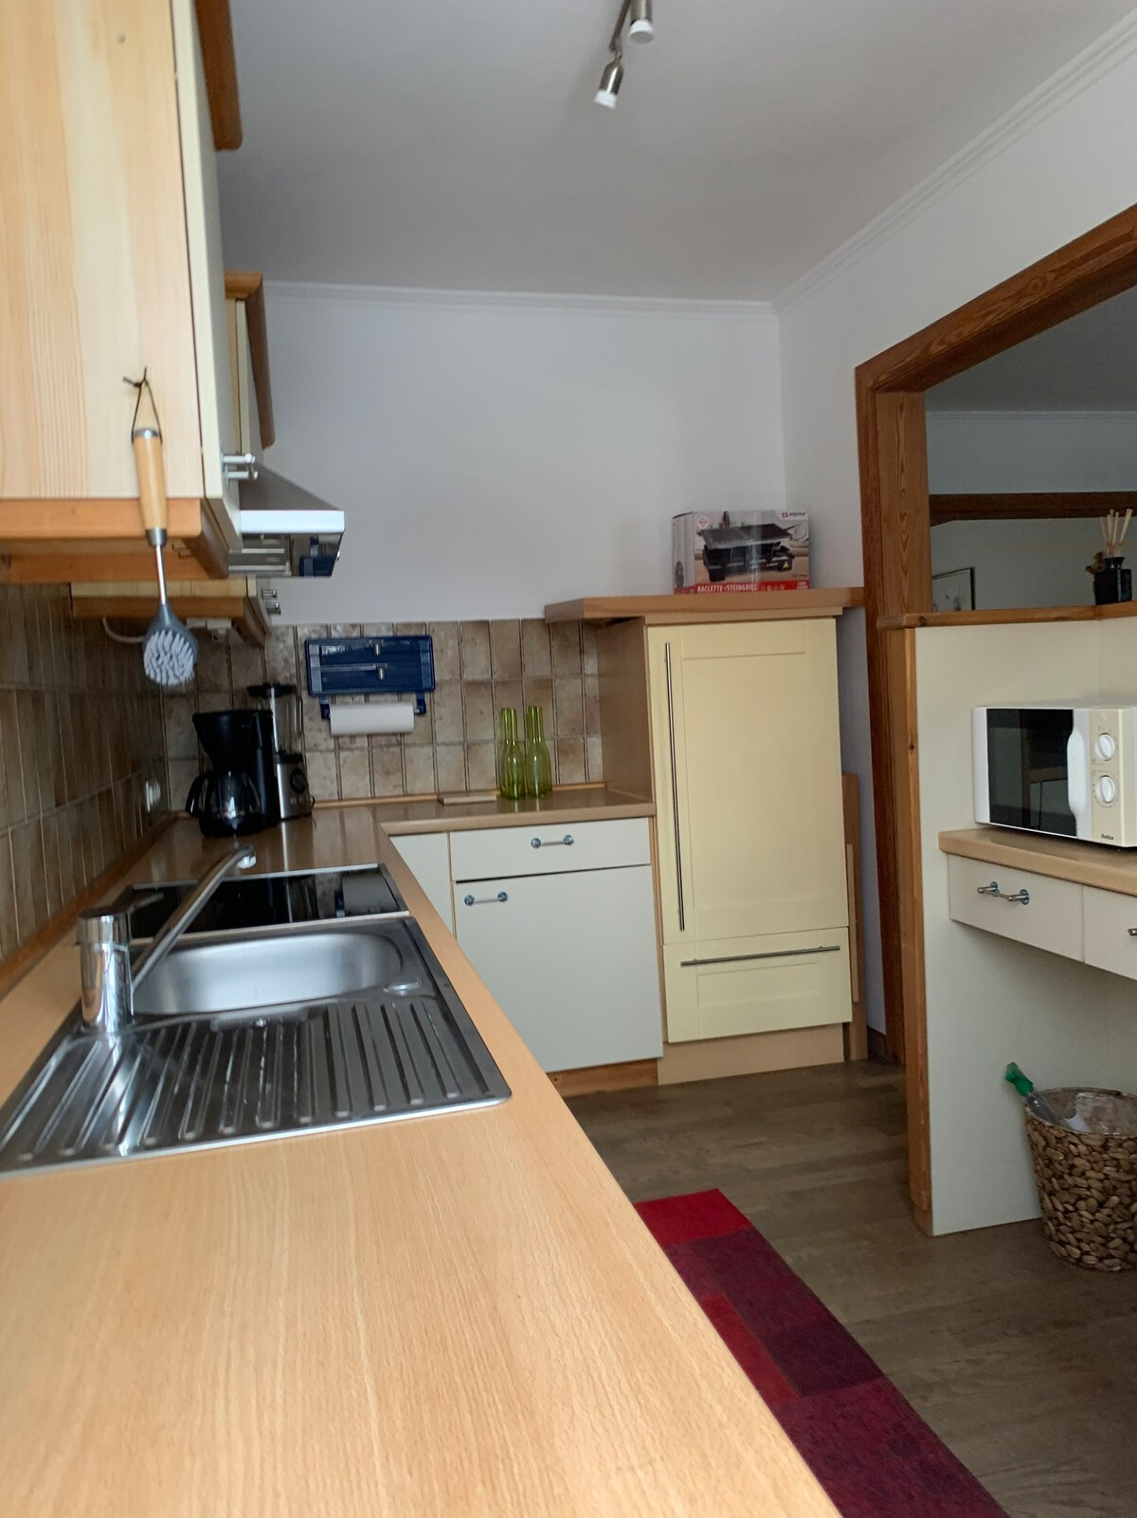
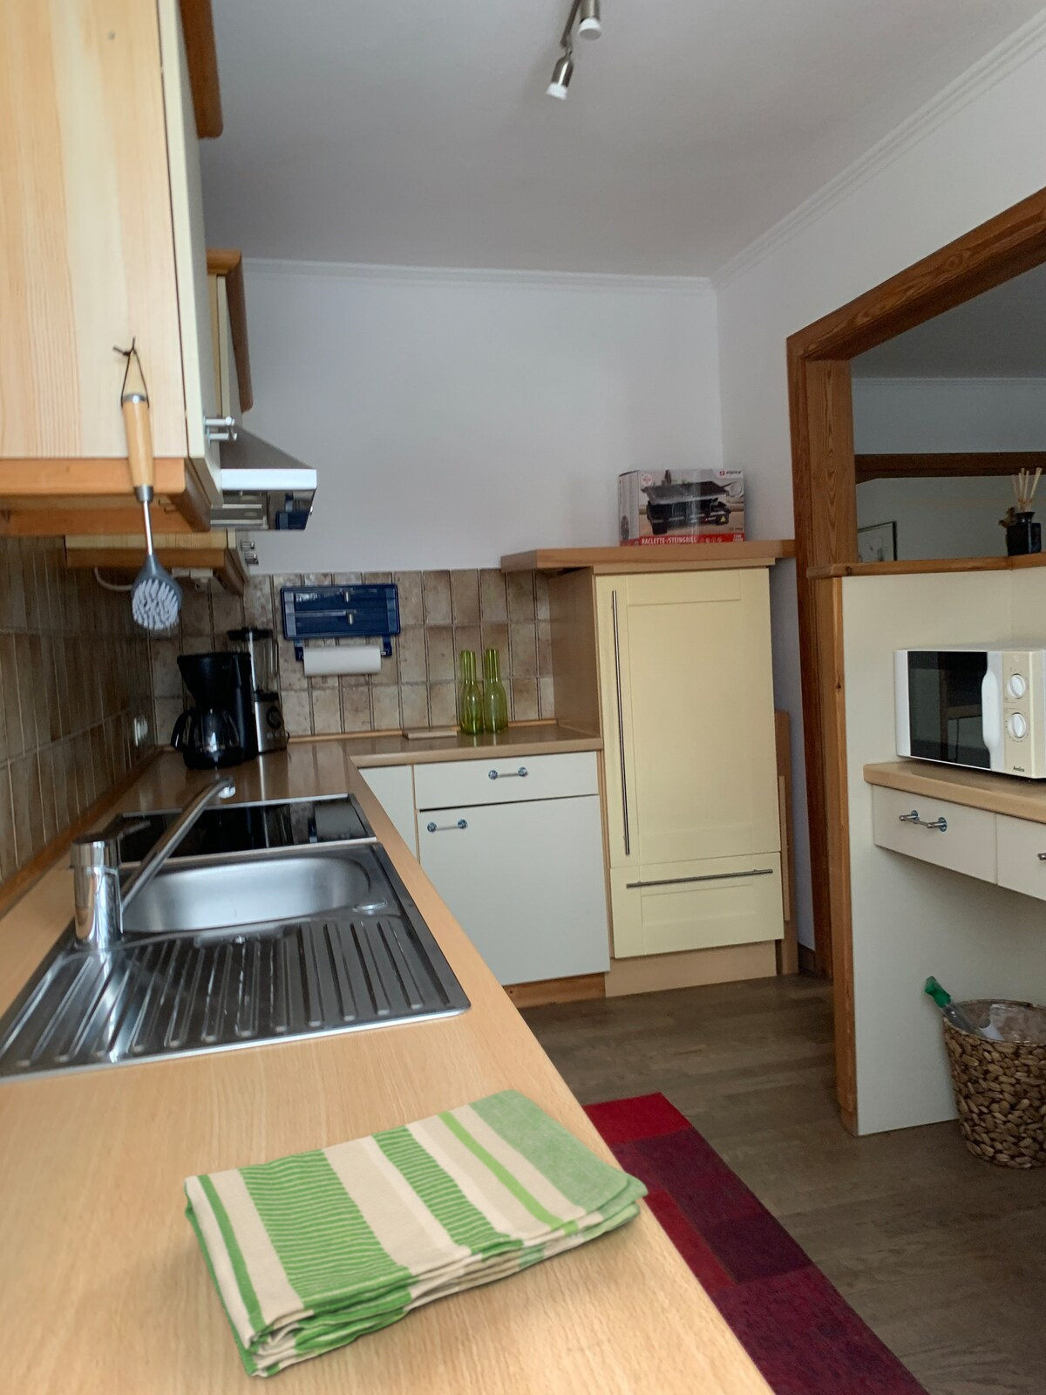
+ dish towel [182,1089,649,1379]
